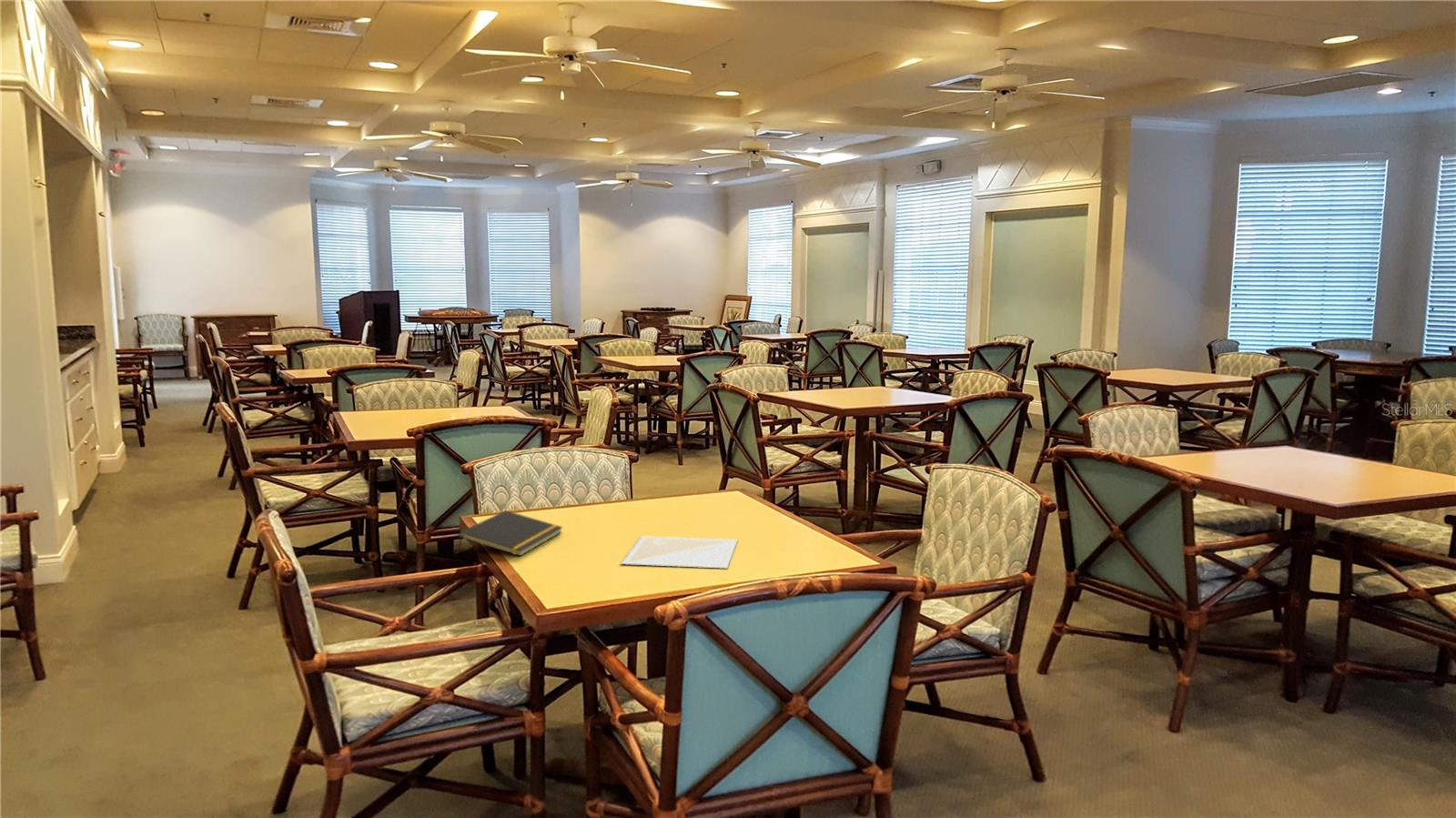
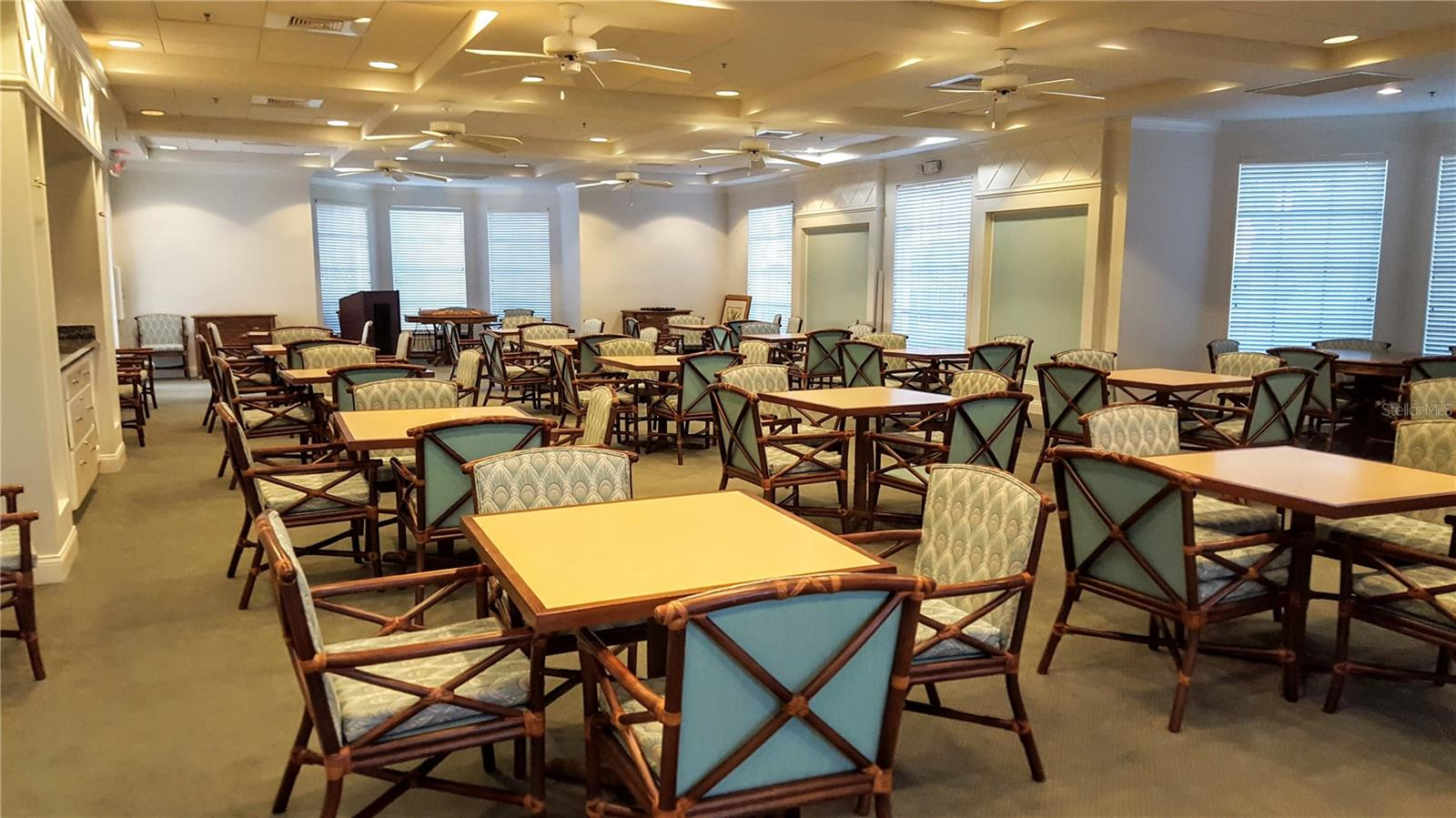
- notepad [458,510,563,557]
- board game [620,535,739,570]
